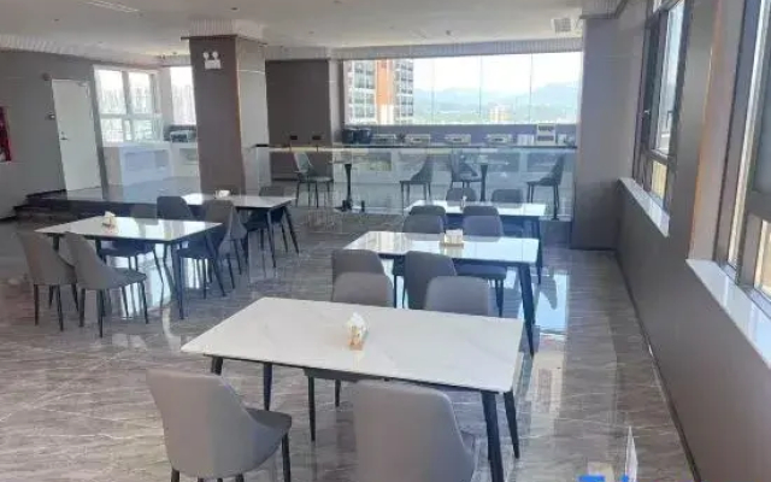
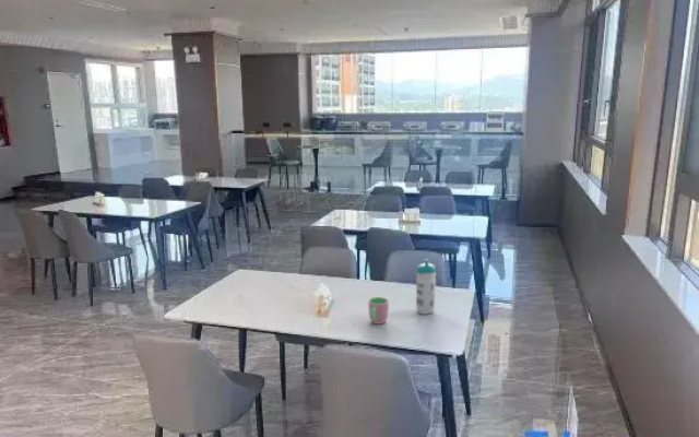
+ water bottle [415,259,437,316]
+ cup [367,296,390,326]
